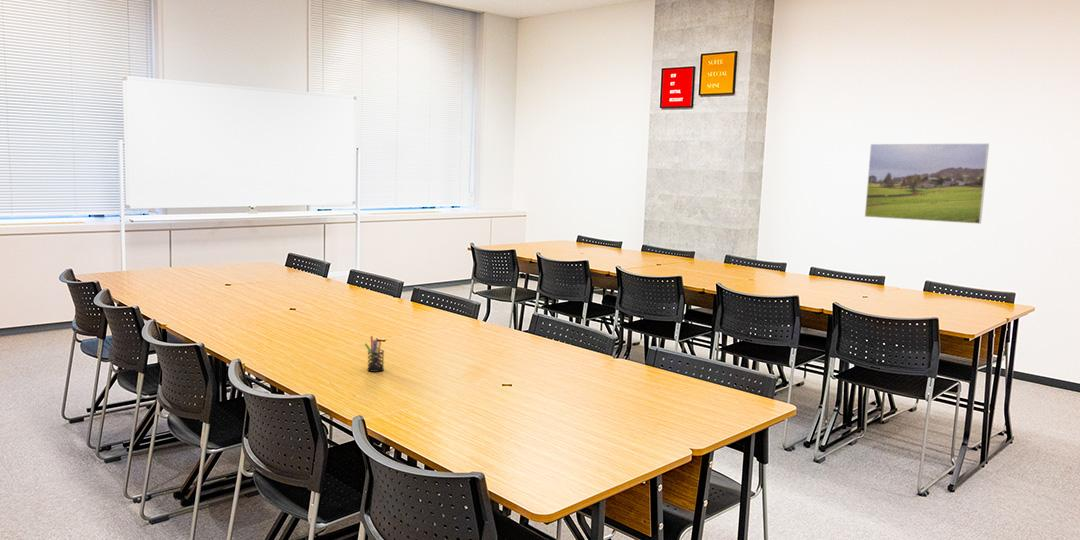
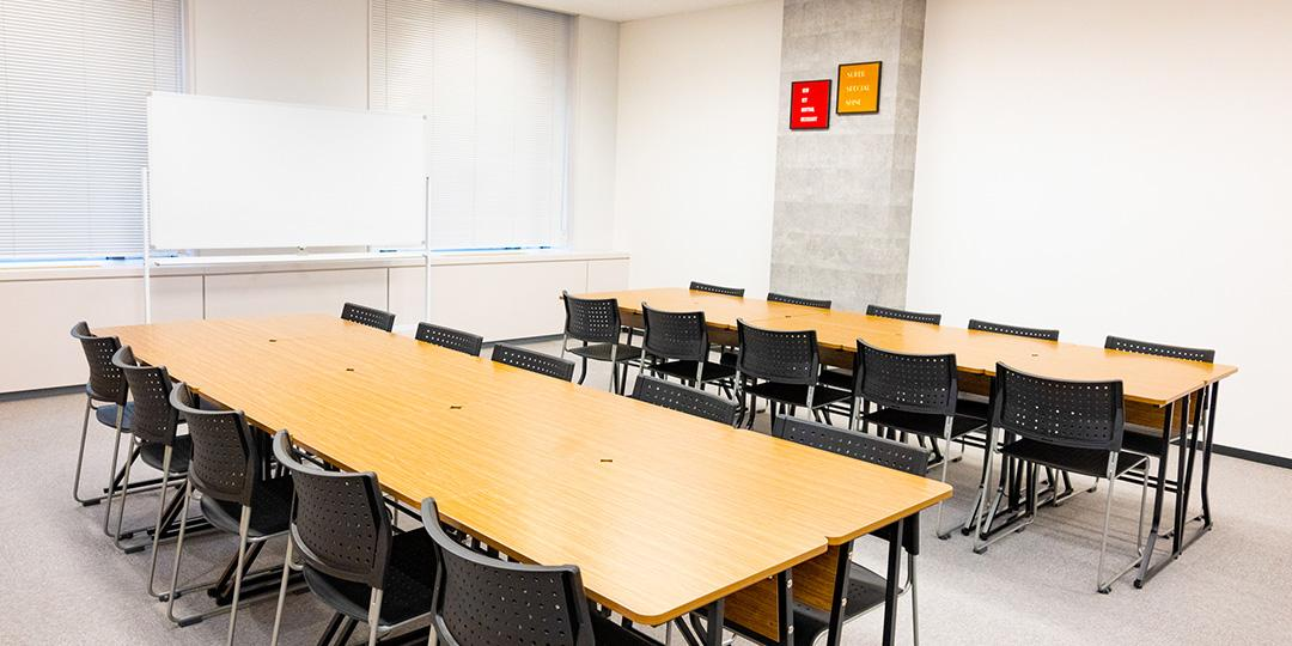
- pen holder [364,335,385,373]
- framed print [864,143,990,225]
